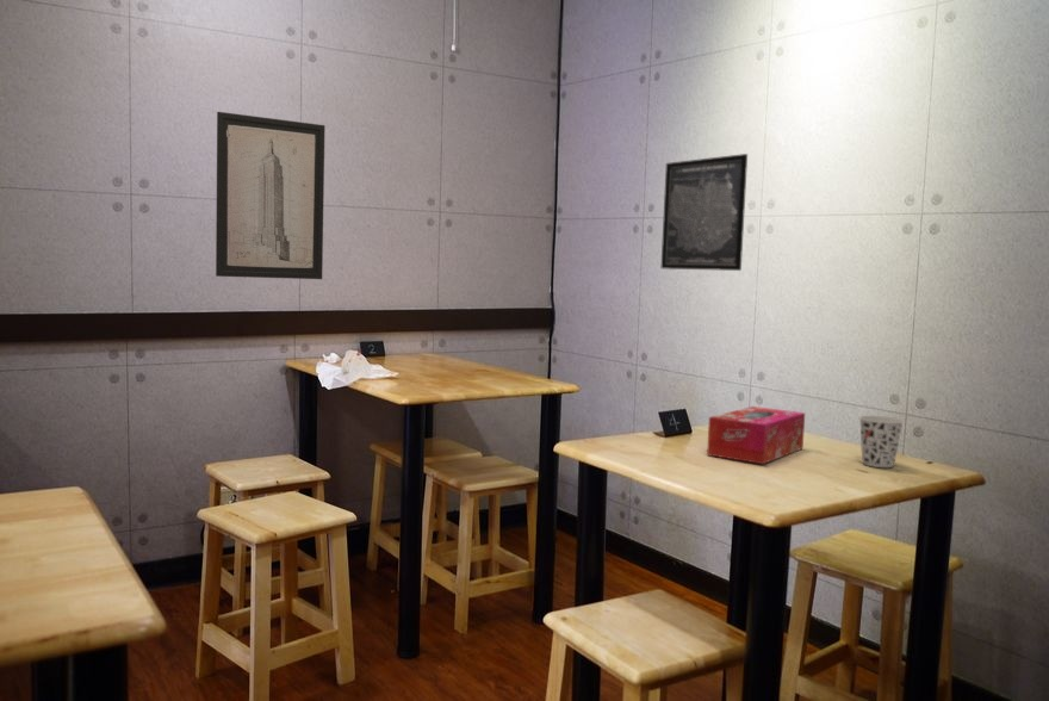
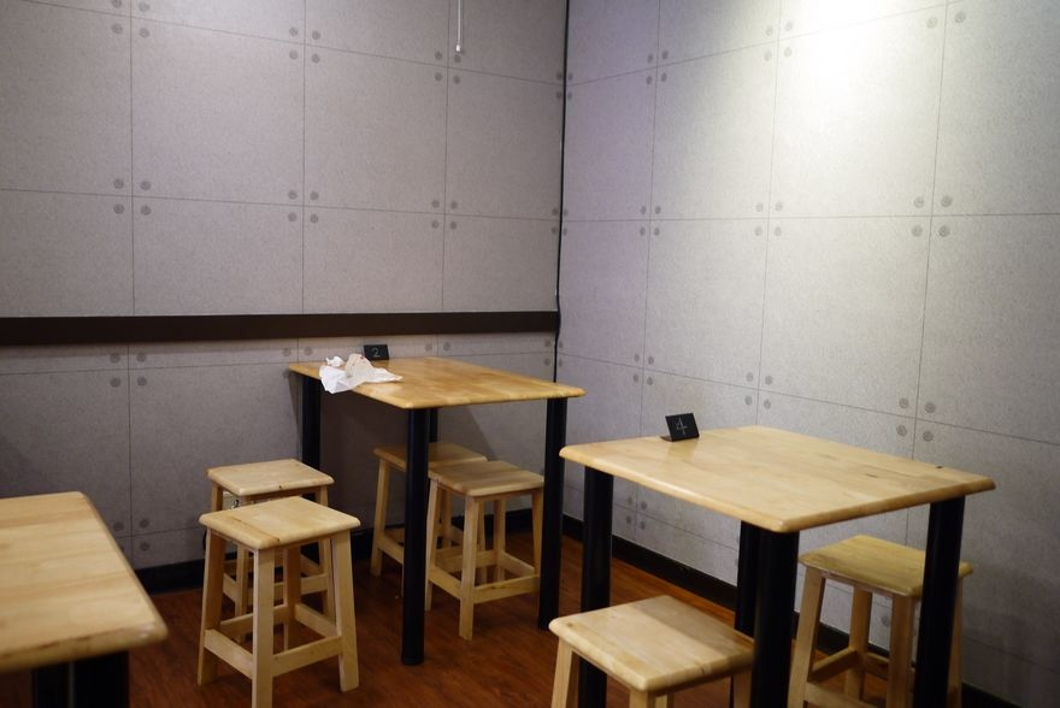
- cup [858,415,905,469]
- wall art [215,111,327,280]
- wall art [660,153,749,272]
- tissue box [706,405,806,465]
